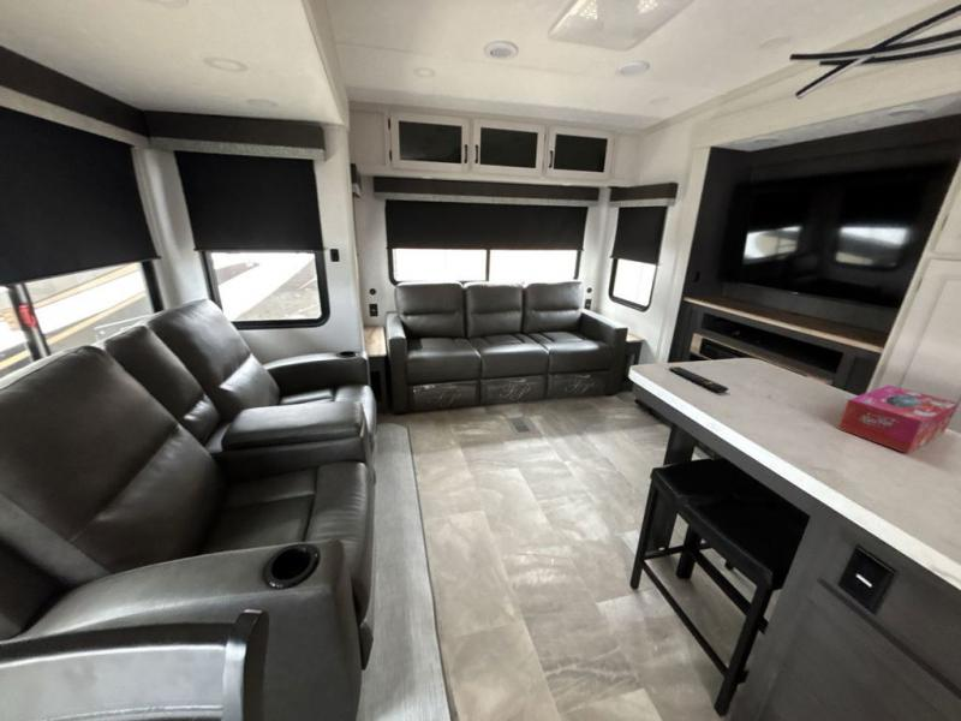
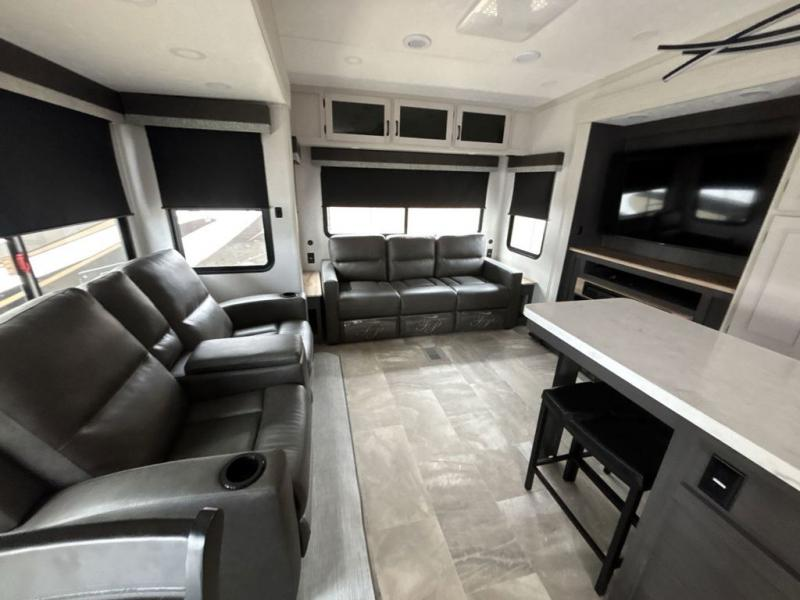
- tissue box [836,385,960,454]
- remote control [668,365,729,393]
